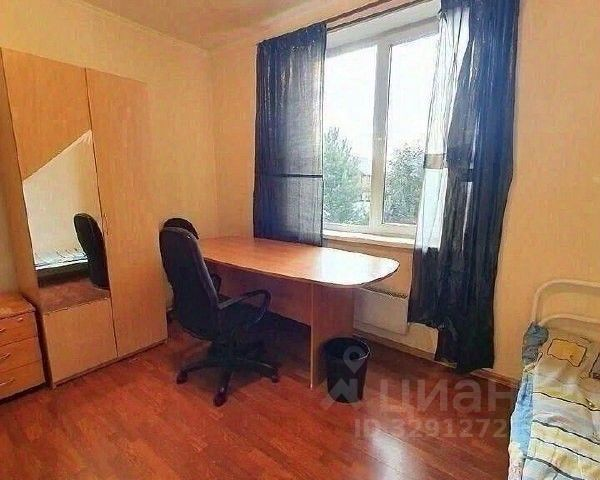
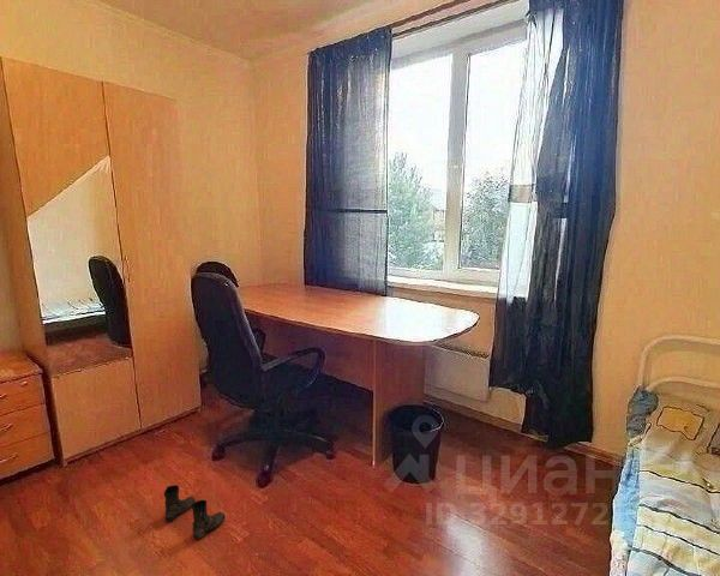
+ boots [163,484,226,540]
